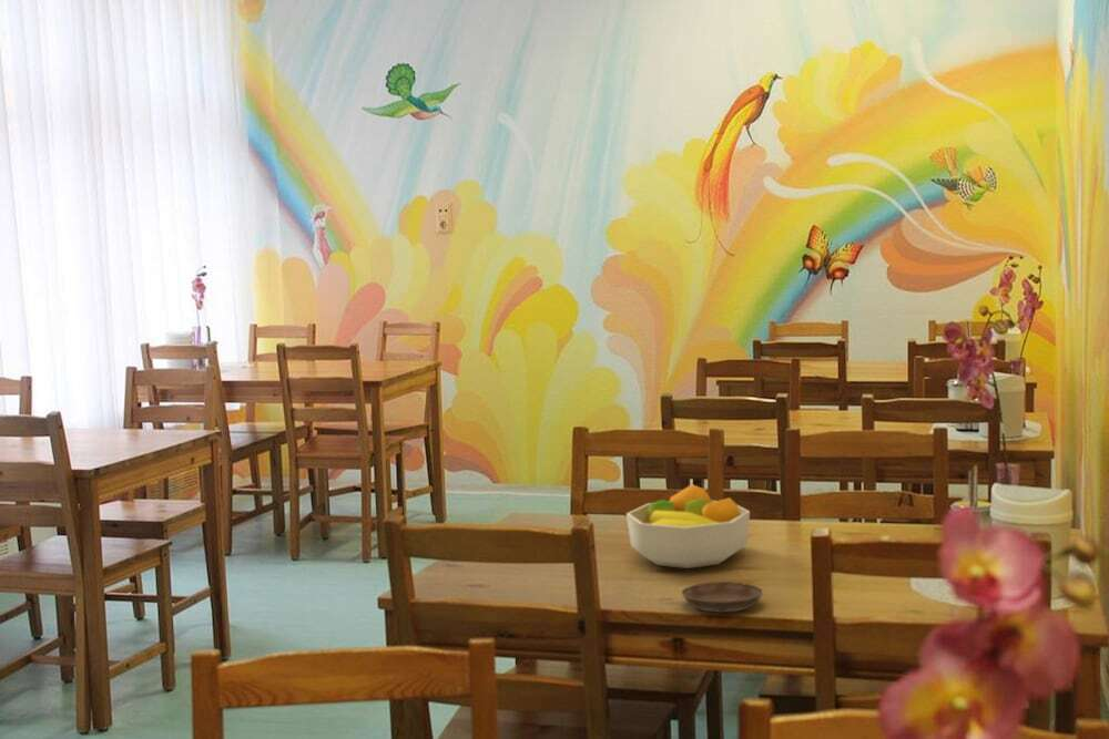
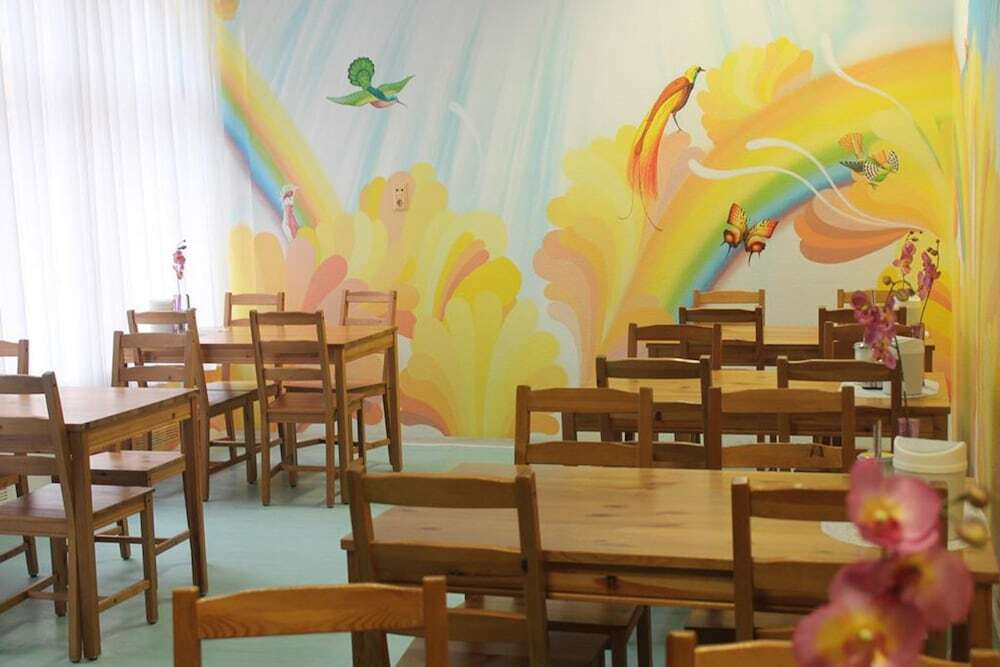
- fruit bowl [625,483,751,569]
- saucer [680,581,764,614]
